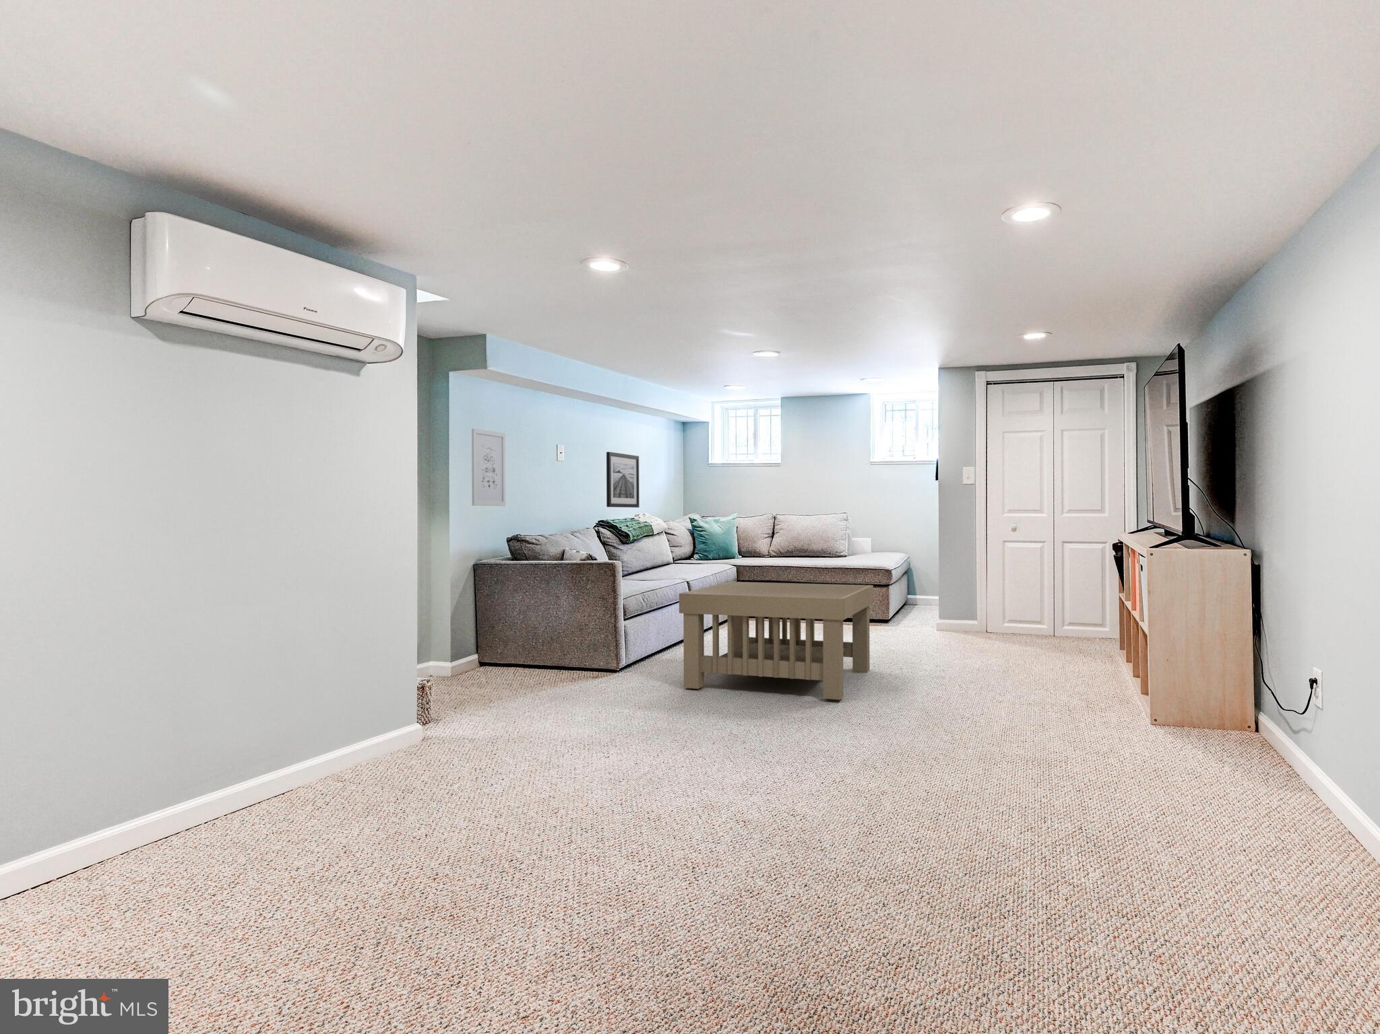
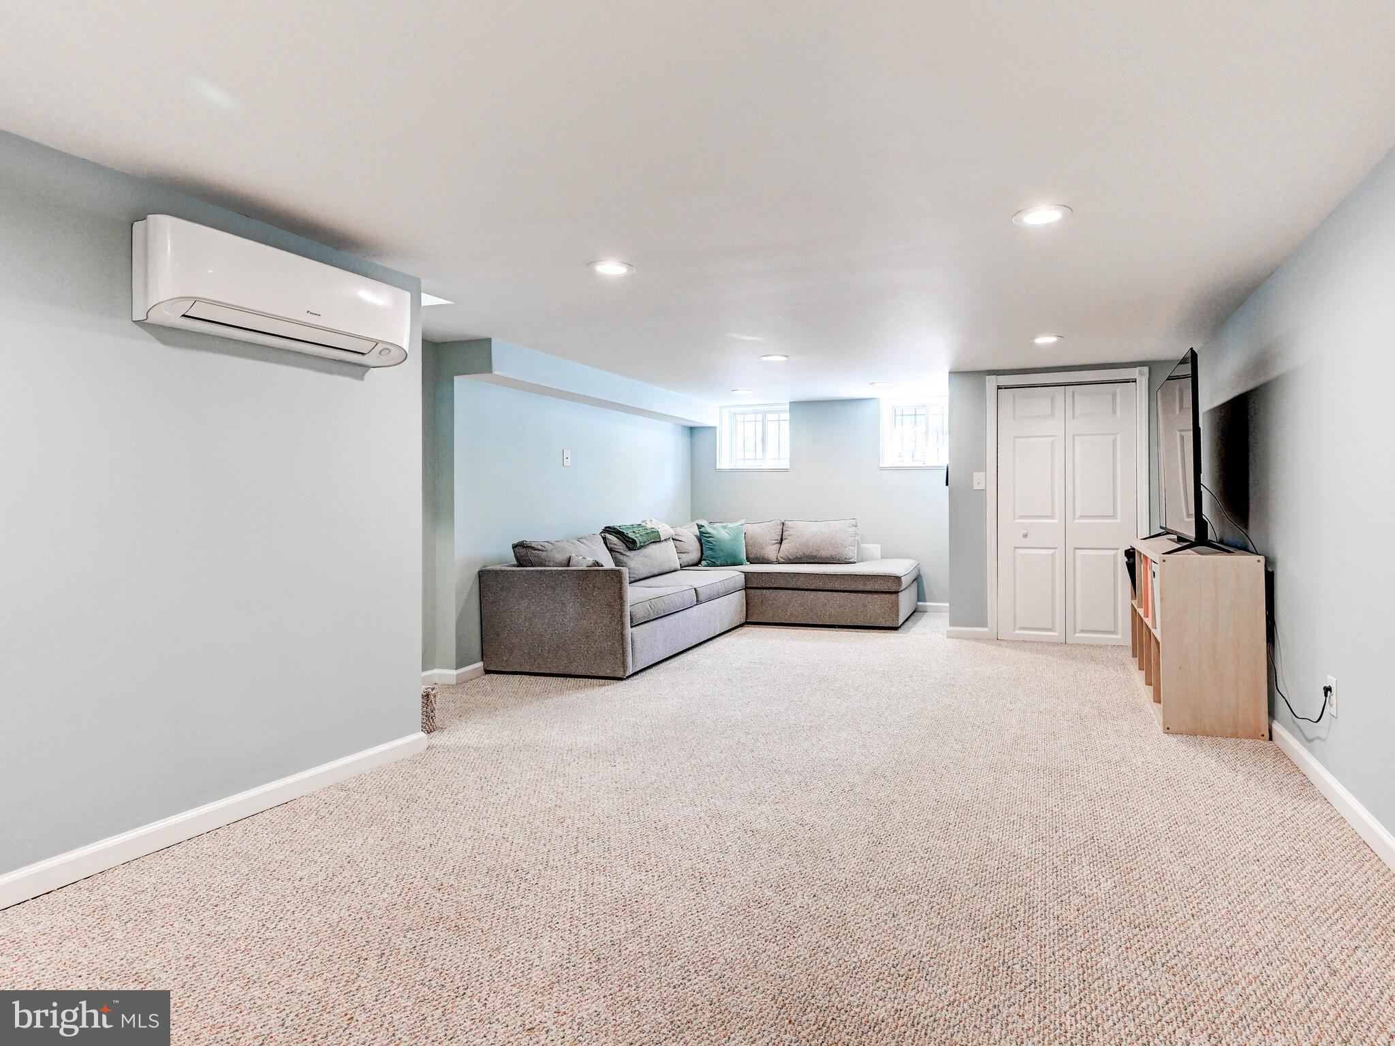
- wall art [471,428,506,507]
- wall art [605,451,640,508]
- coffee table [678,581,874,701]
